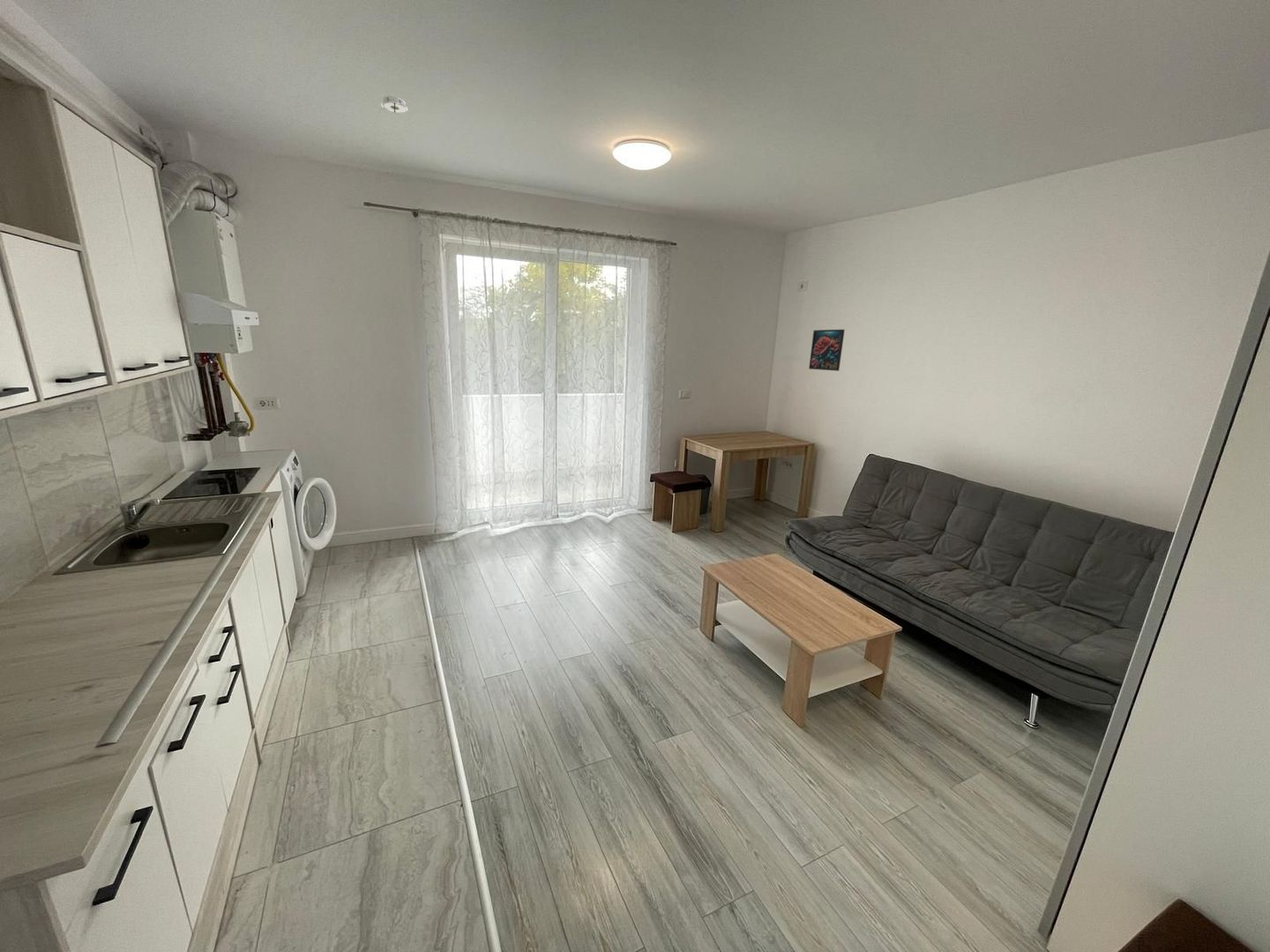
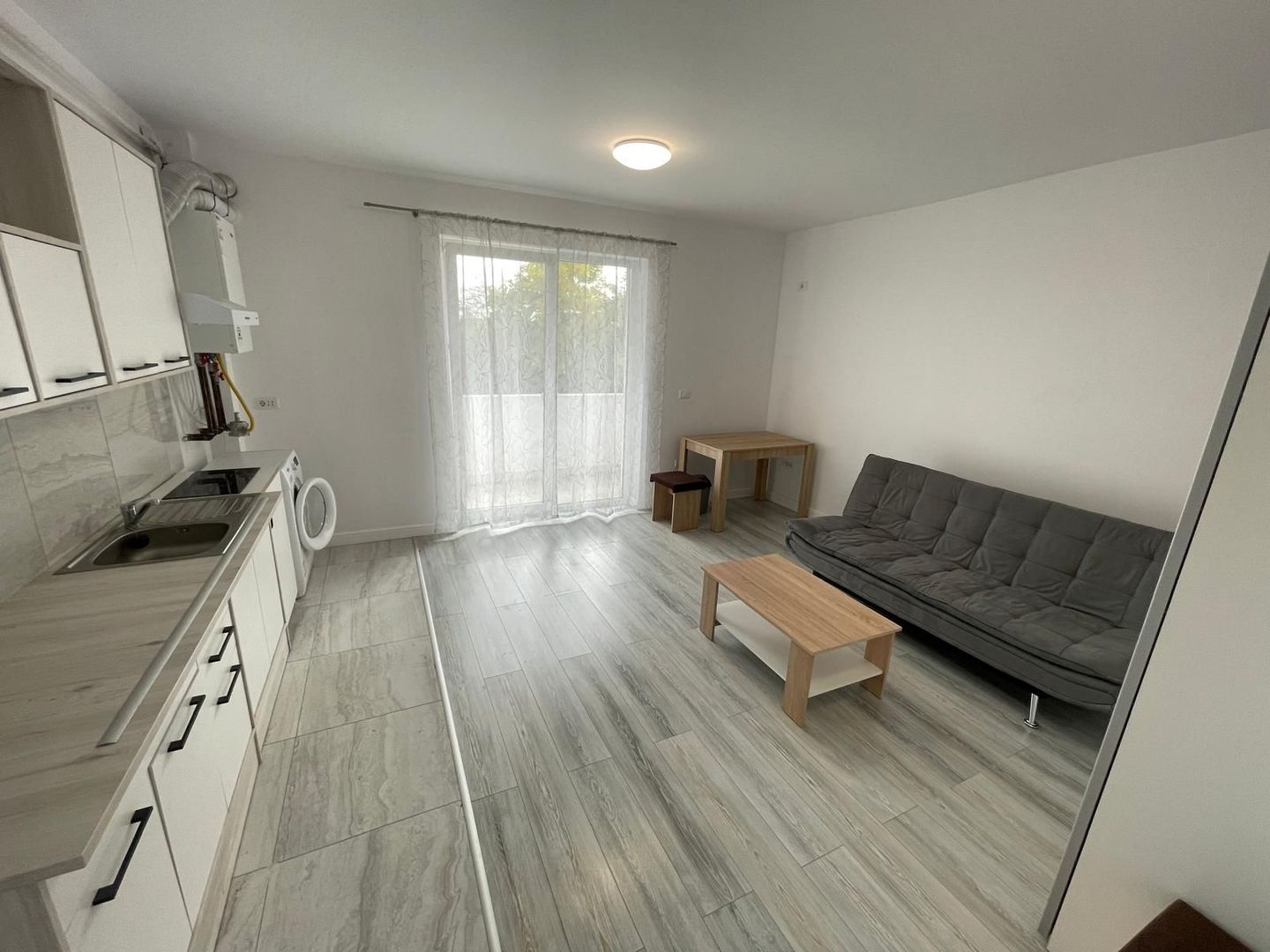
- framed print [808,329,846,372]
- smoke detector [379,95,409,114]
